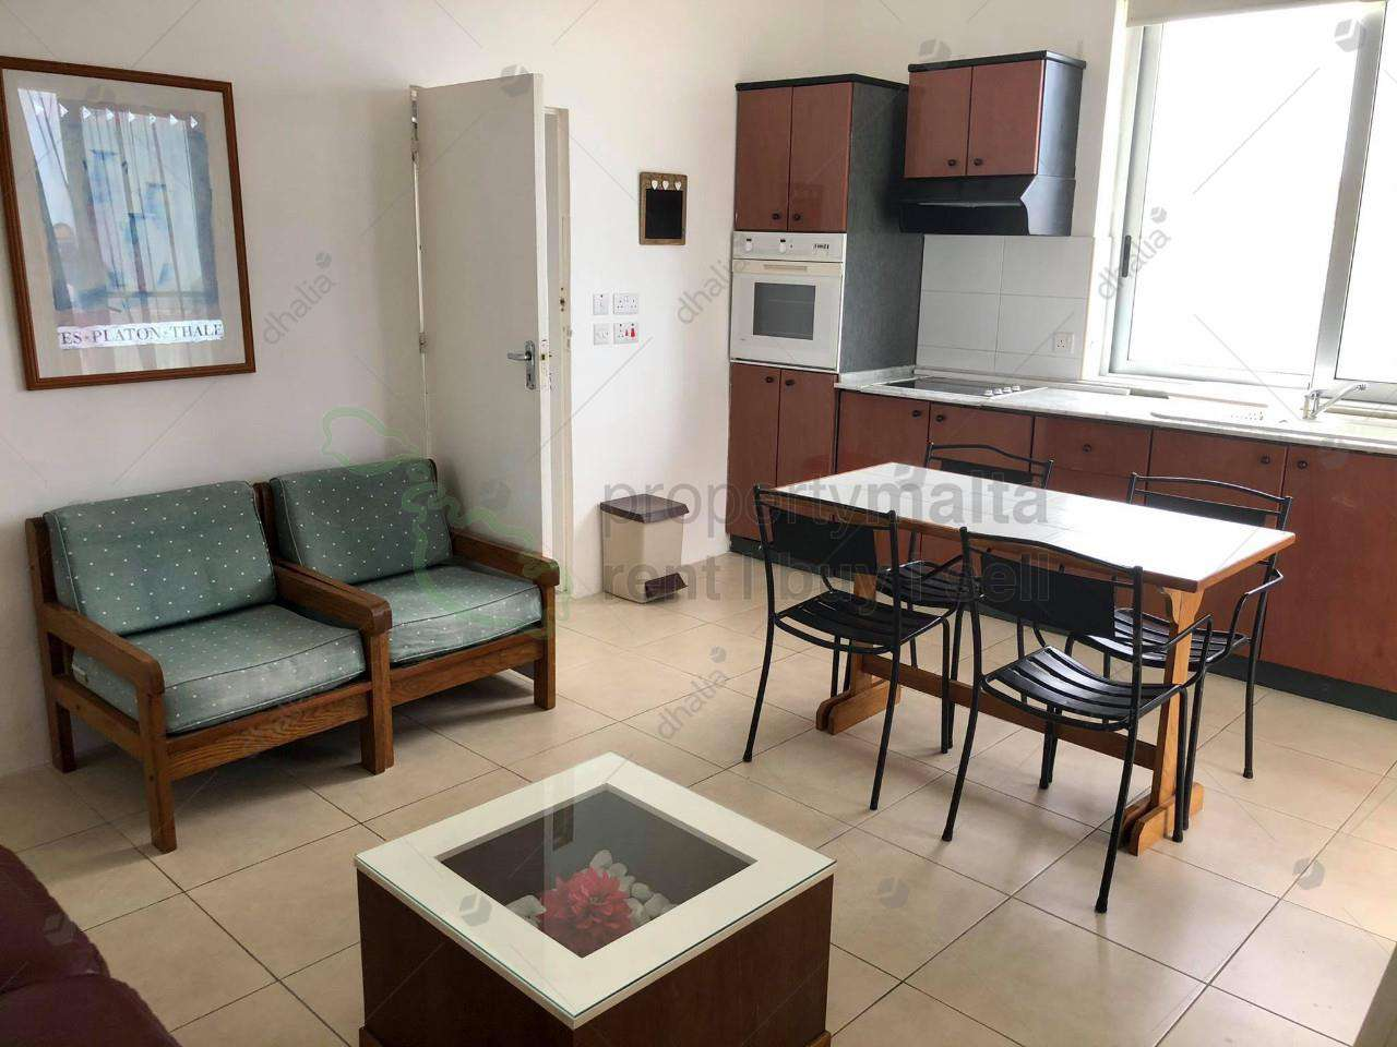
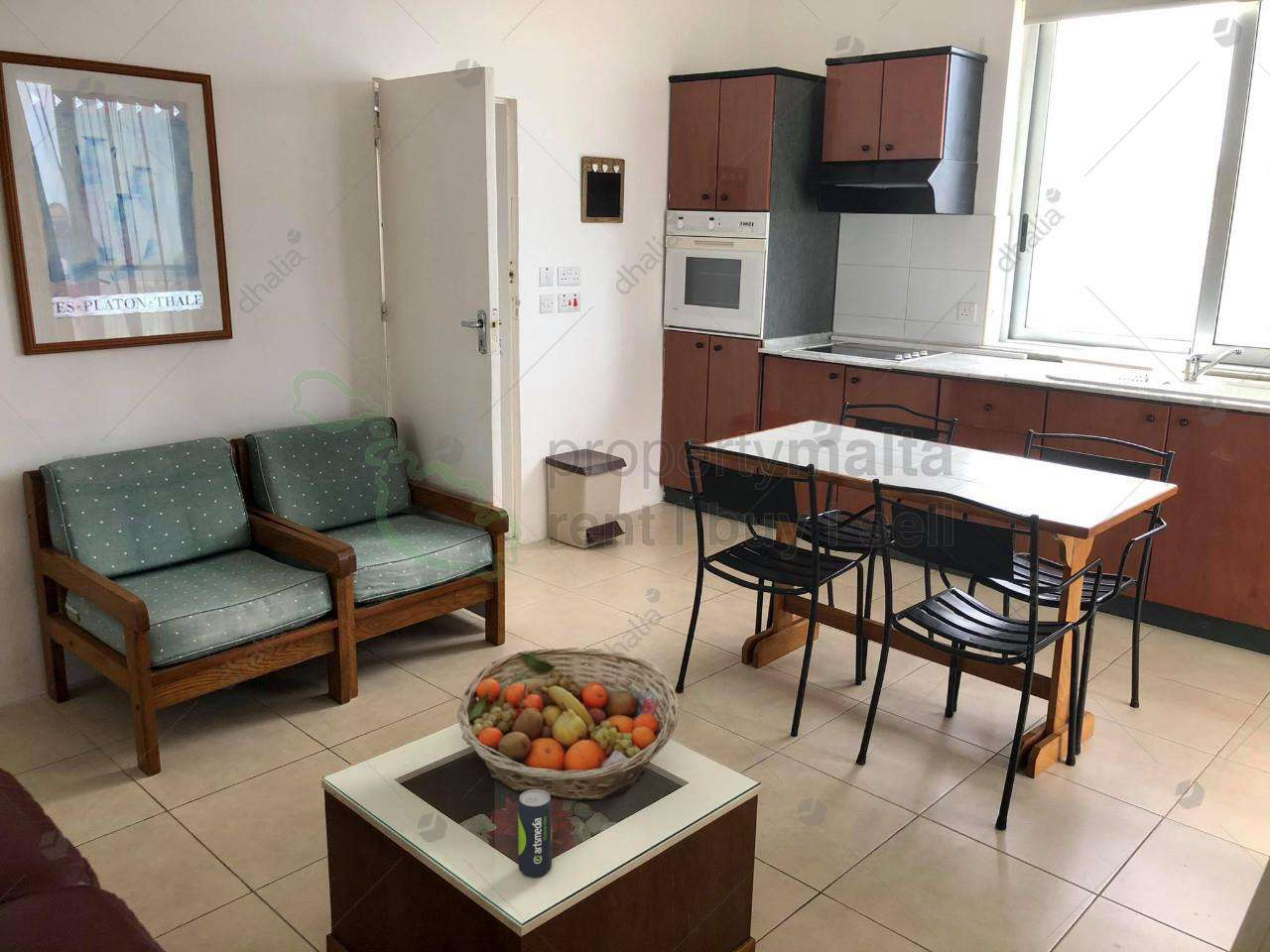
+ fruit basket [456,647,680,801]
+ beverage can [517,789,553,879]
